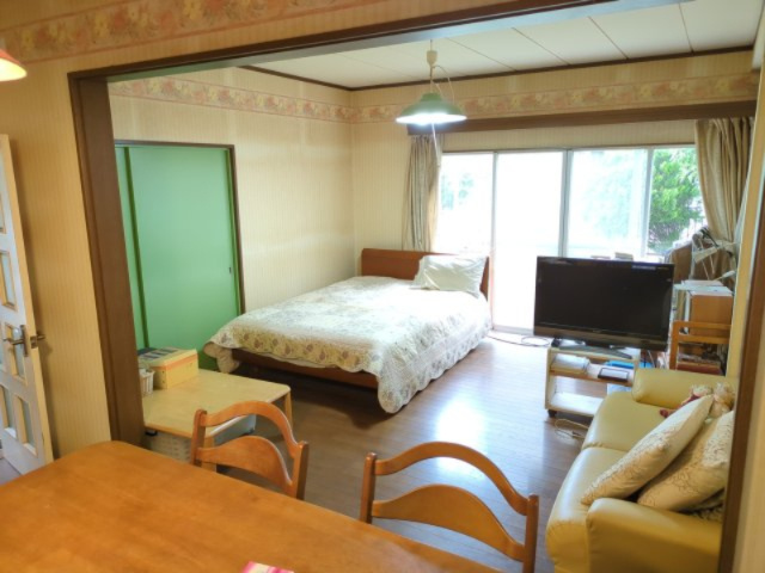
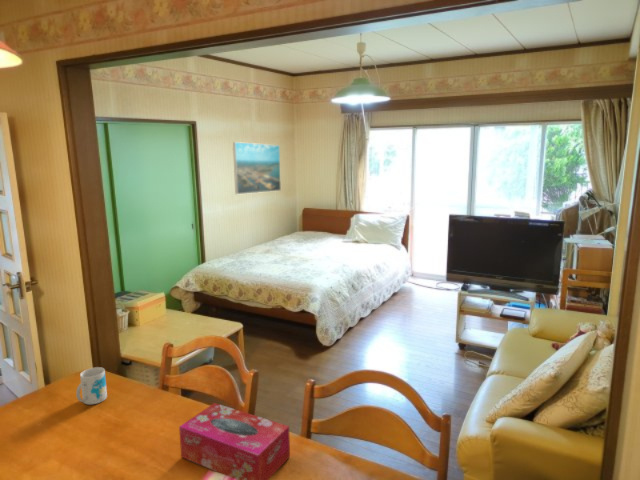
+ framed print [232,141,282,195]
+ tissue box [178,402,291,480]
+ mug [75,366,108,406]
